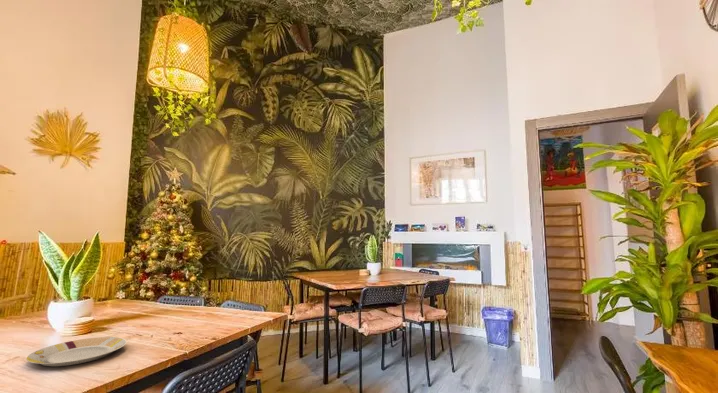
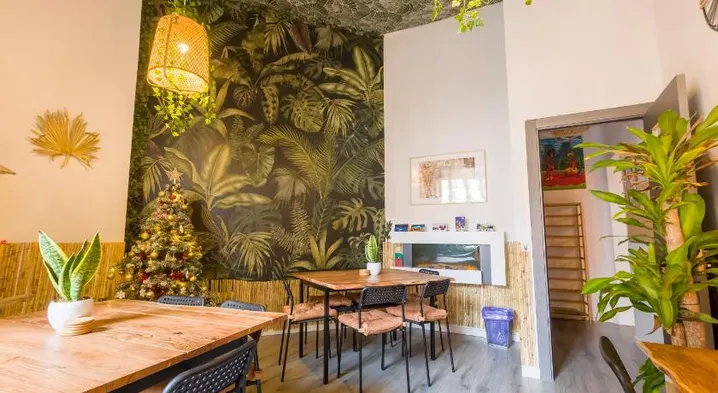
- plate [25,336,128,367]
